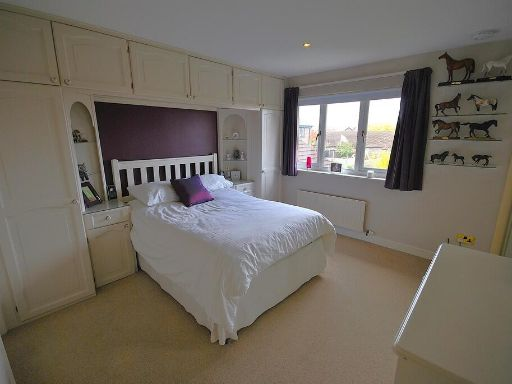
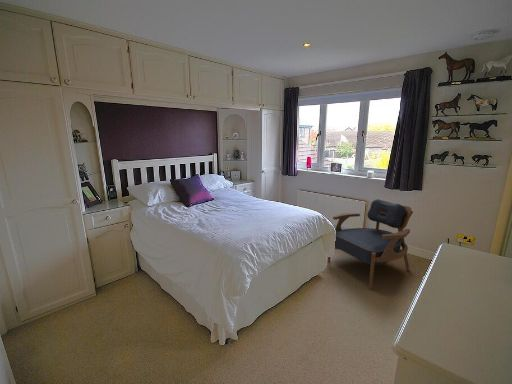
+ armchair [326,198,414,290]
